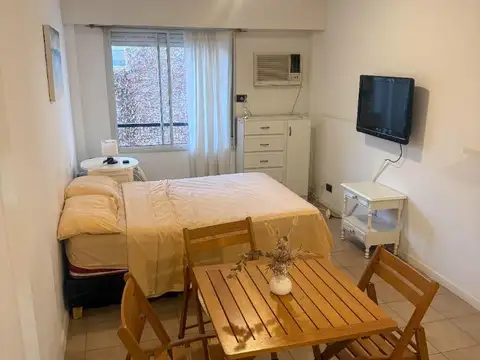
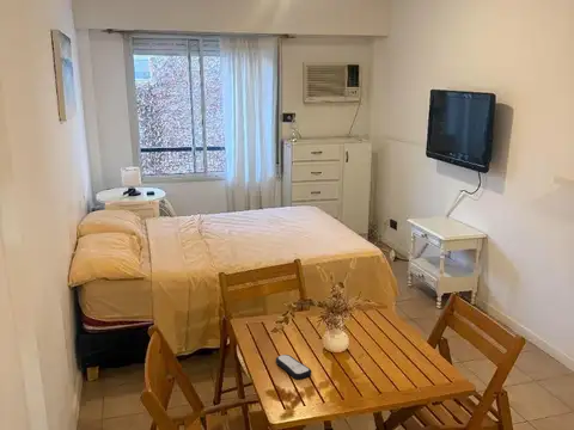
+ remote control [275,354,312,380]
